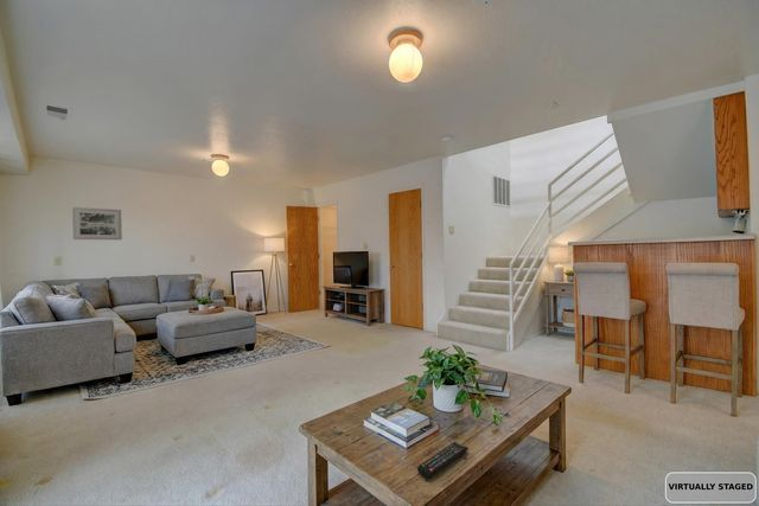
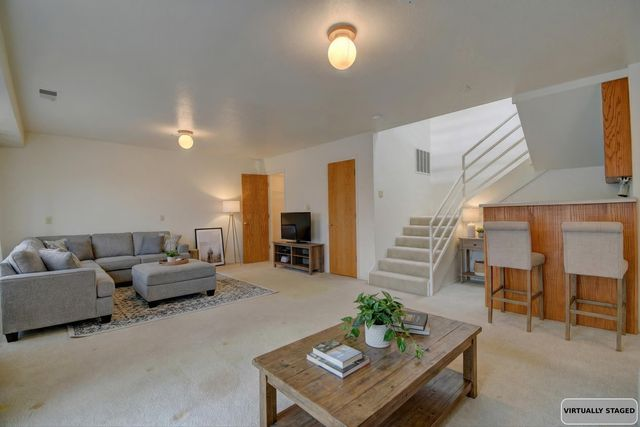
- remote control [416,441,470,479]
- wall art [71,206,123,241]
